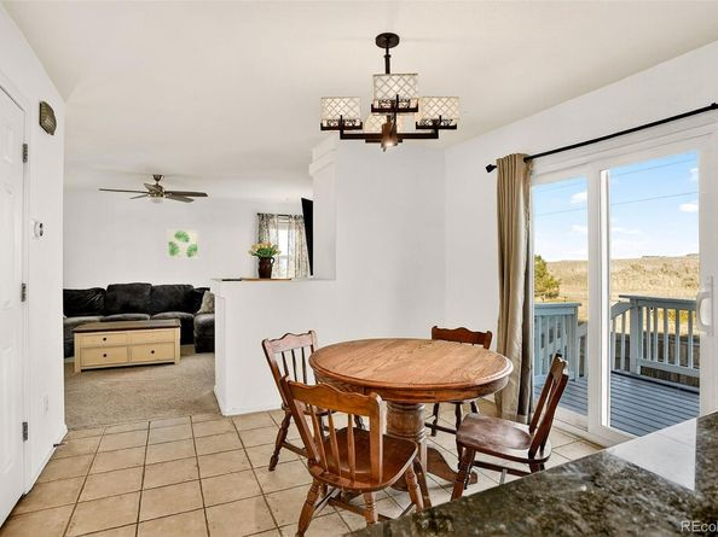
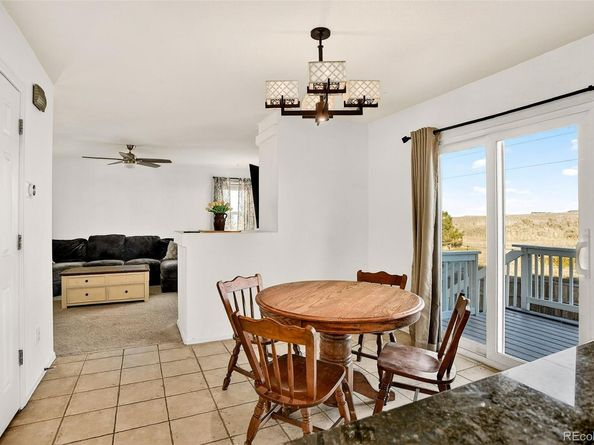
- wall art [167,228,199,259]
